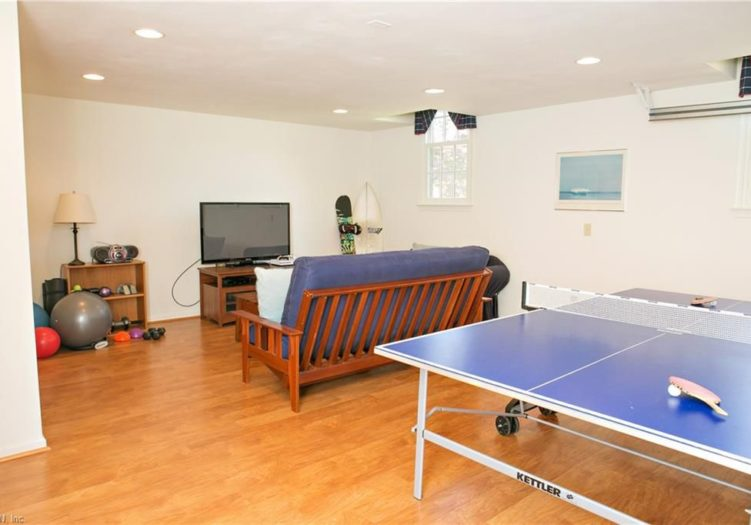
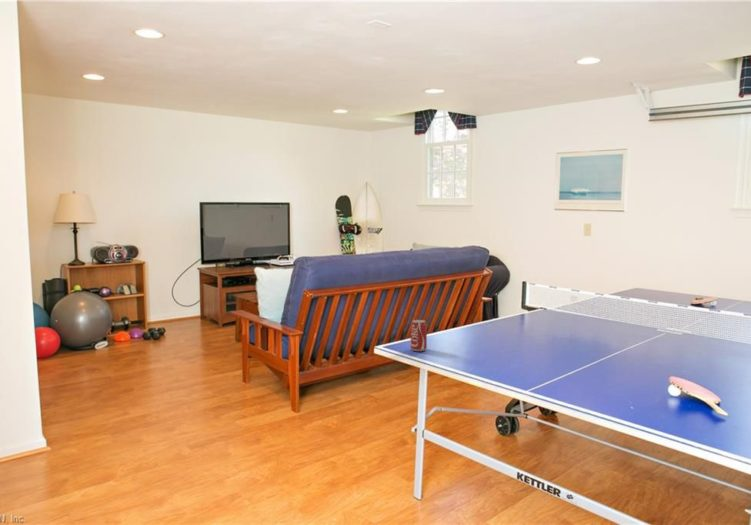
+ beverage can [409,319,428,352]
